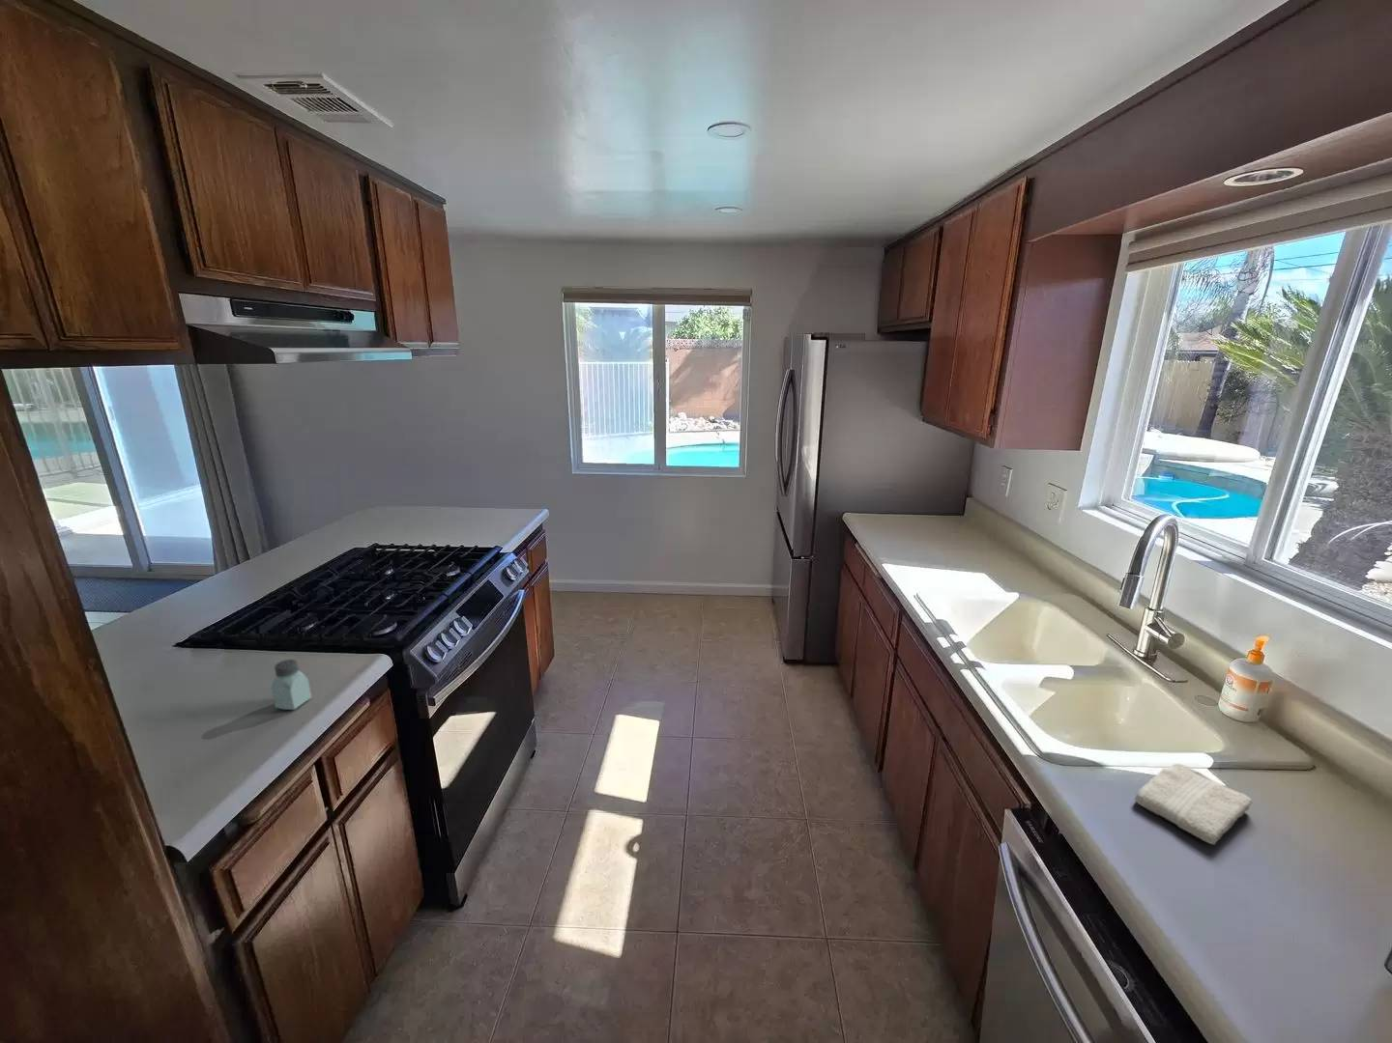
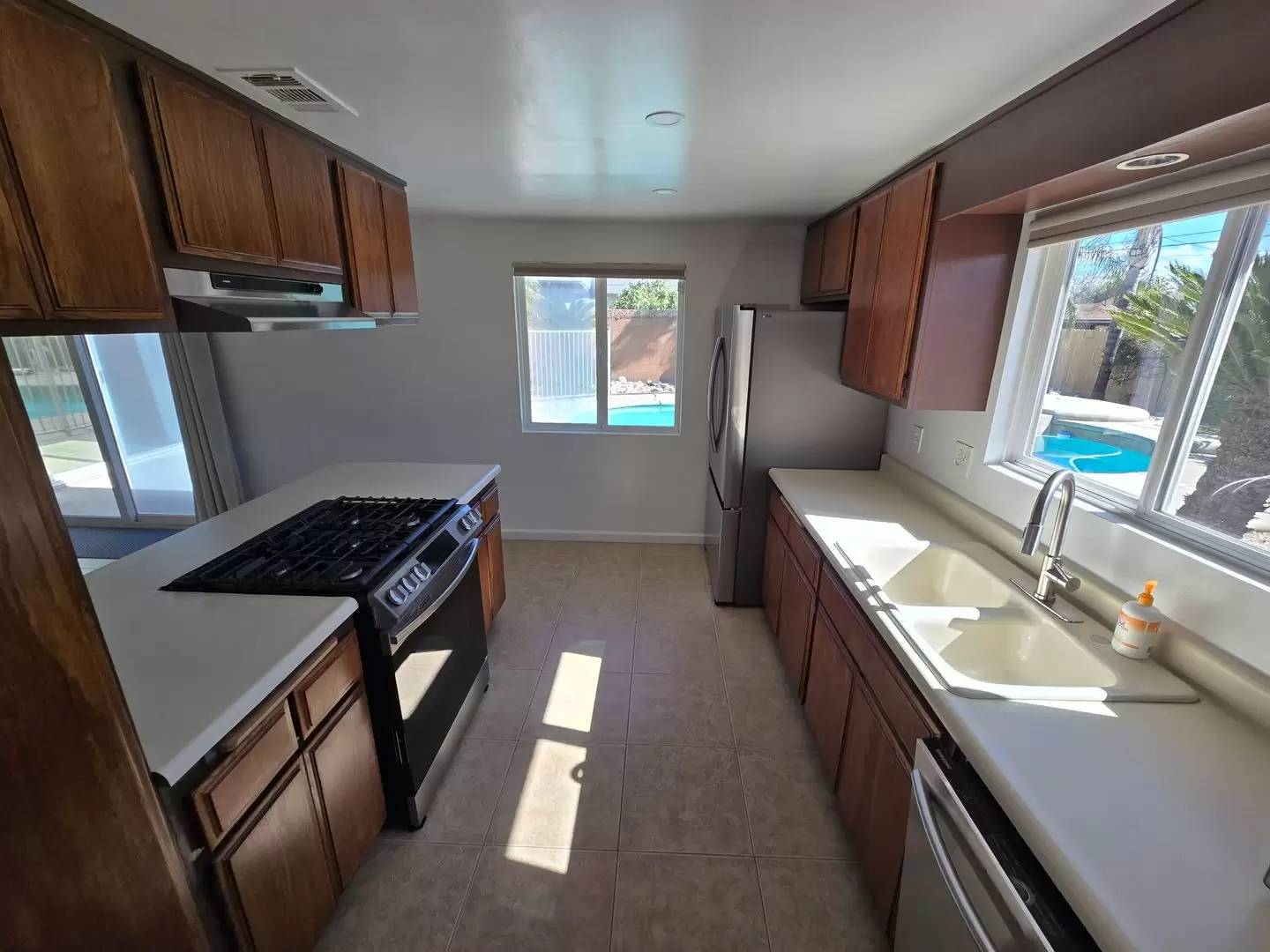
- saltshaker [271,658,312,711]
- washcloth [1134,763,1254,846]
